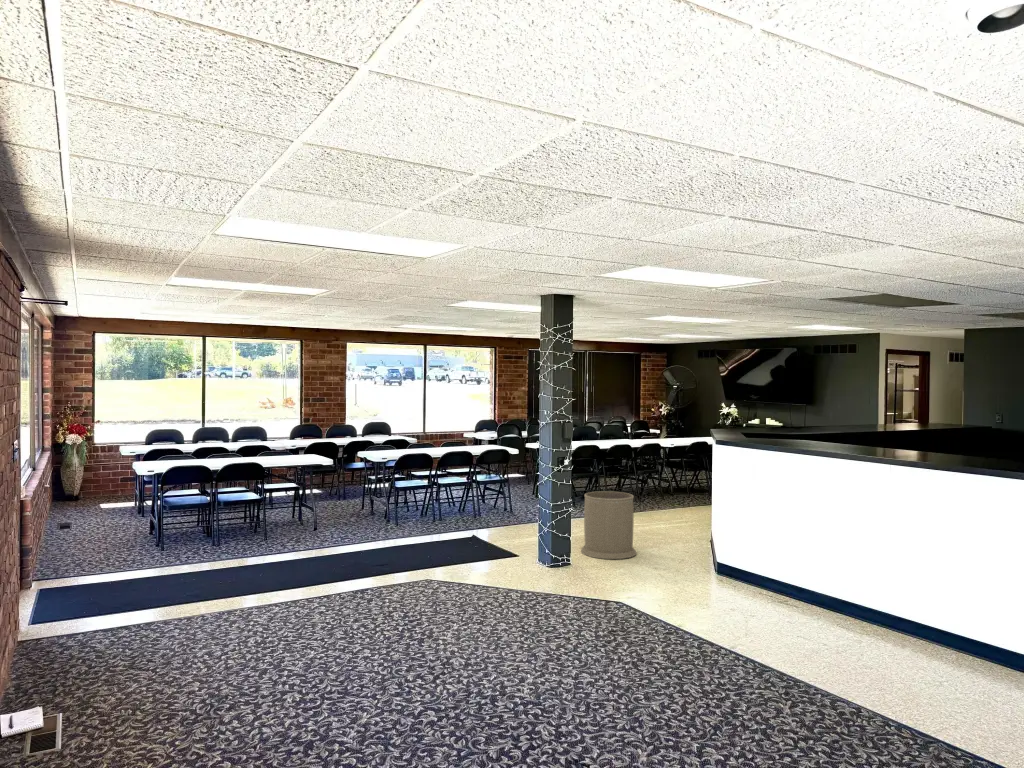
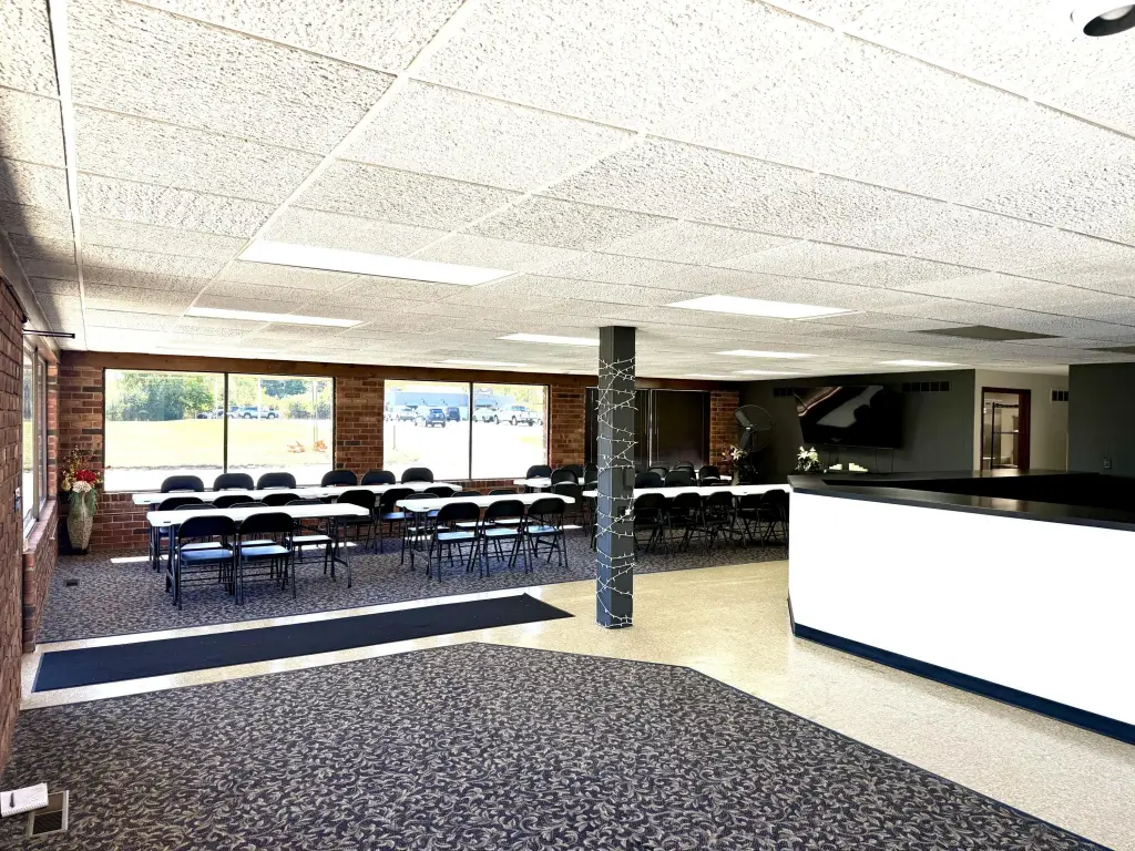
- trash can [580,490,637,560]
